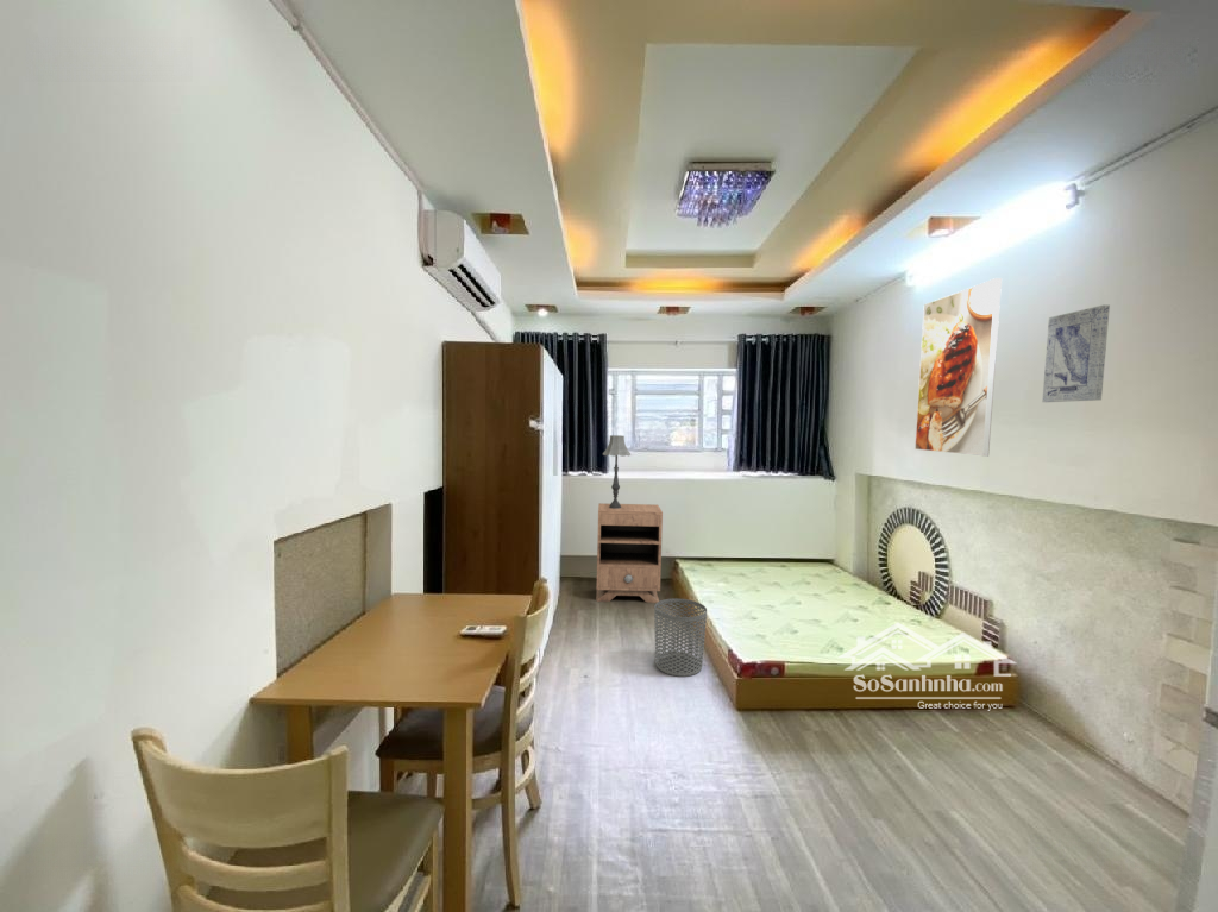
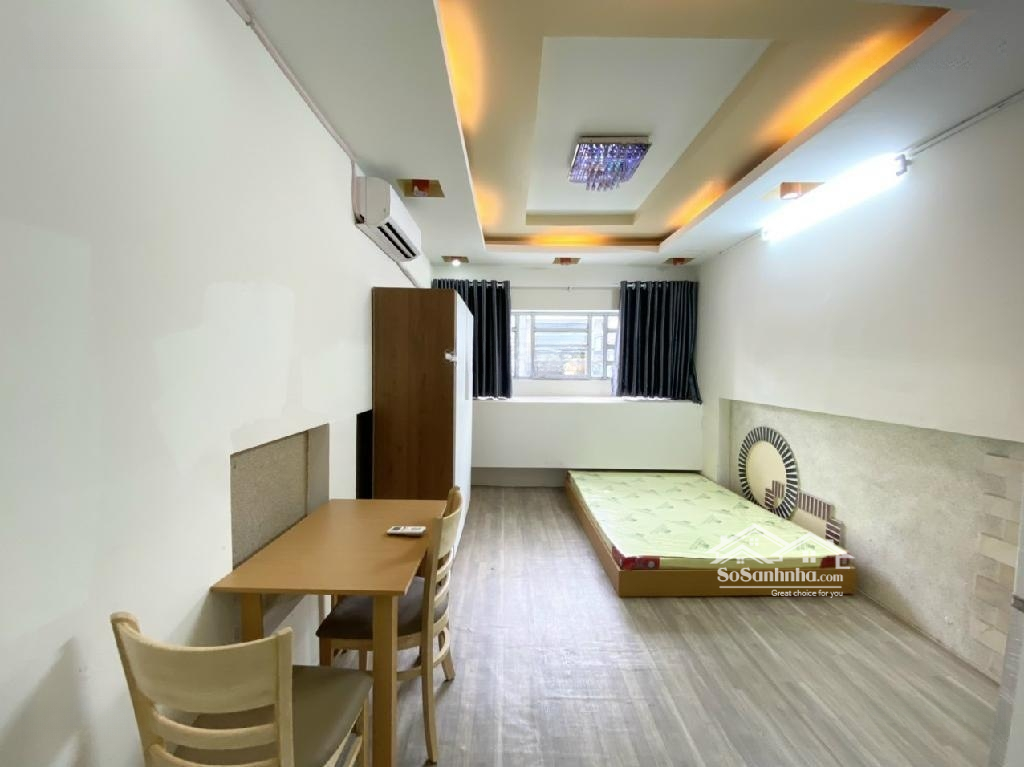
- wall art [1041,303,1111,403]
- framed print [914,277,1003,457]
- table lamp [602,434,632,509]
- nightstand [595,502,664,604]
- waste bin [653,598,708,678]
